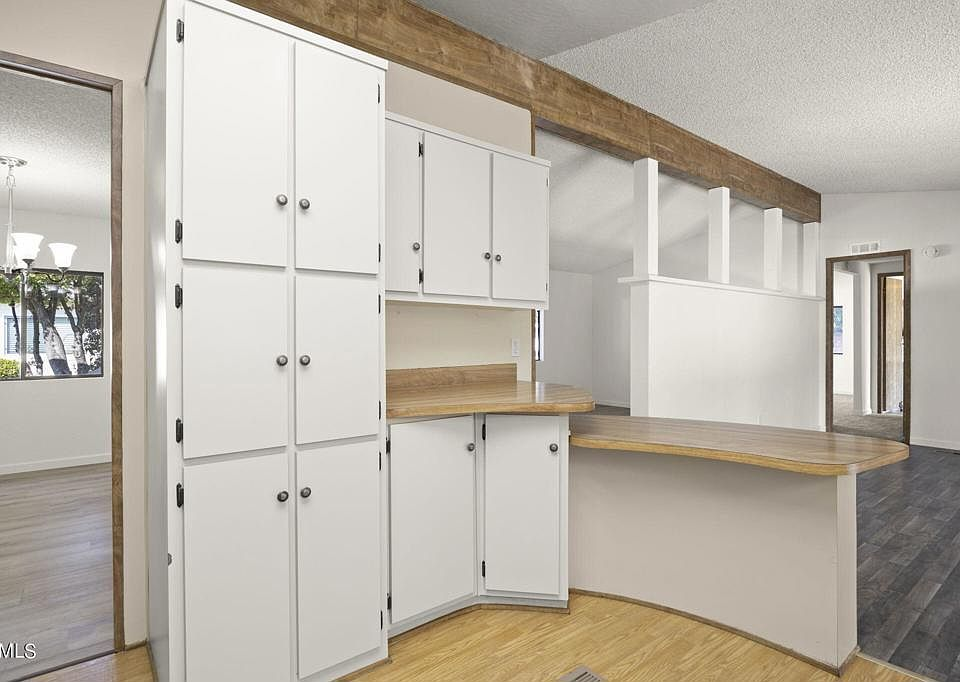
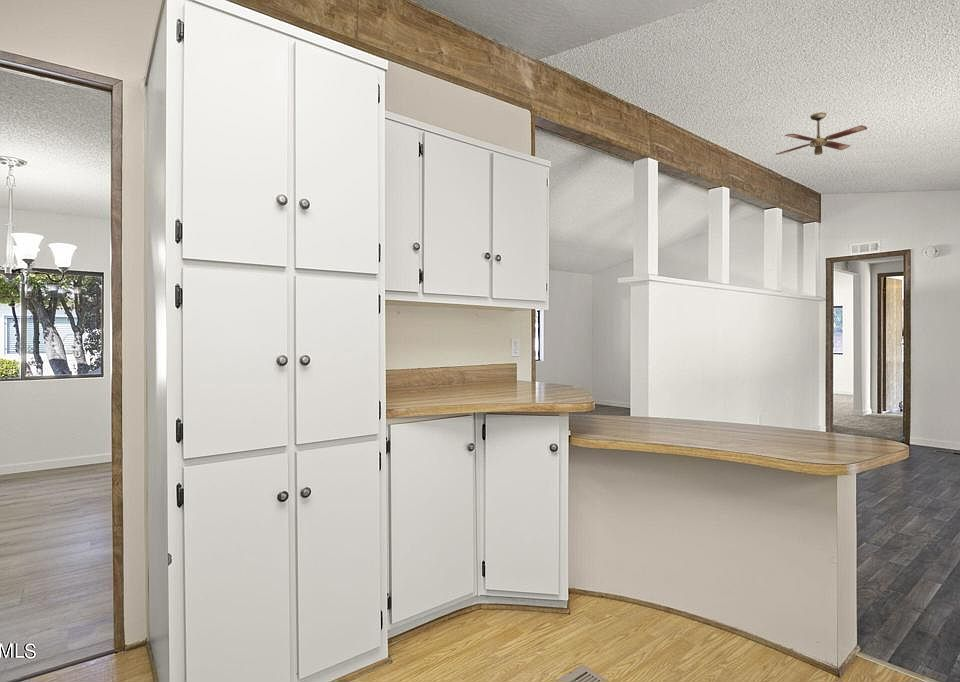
+ ceiling fan [775,111,868,156]
